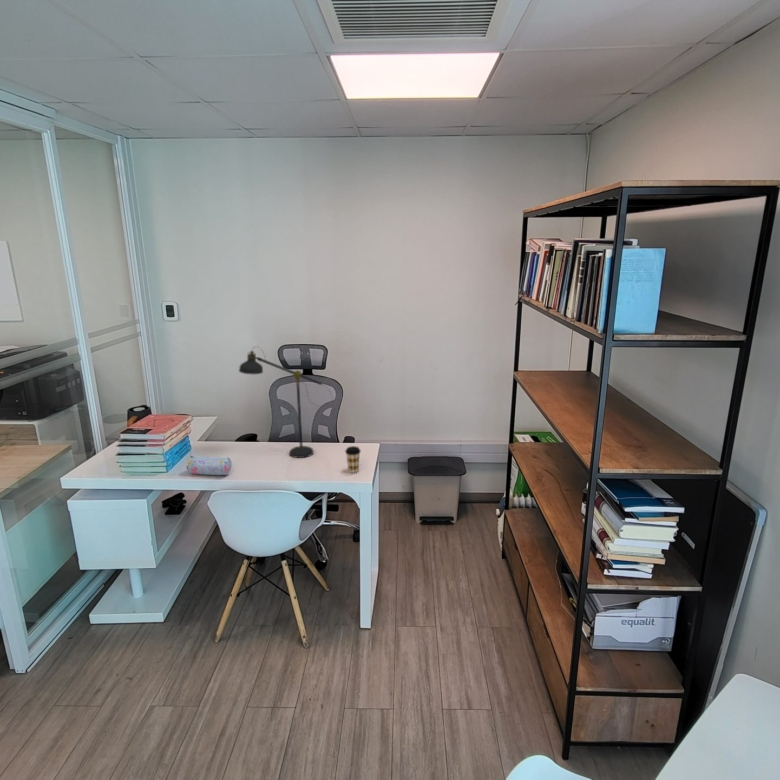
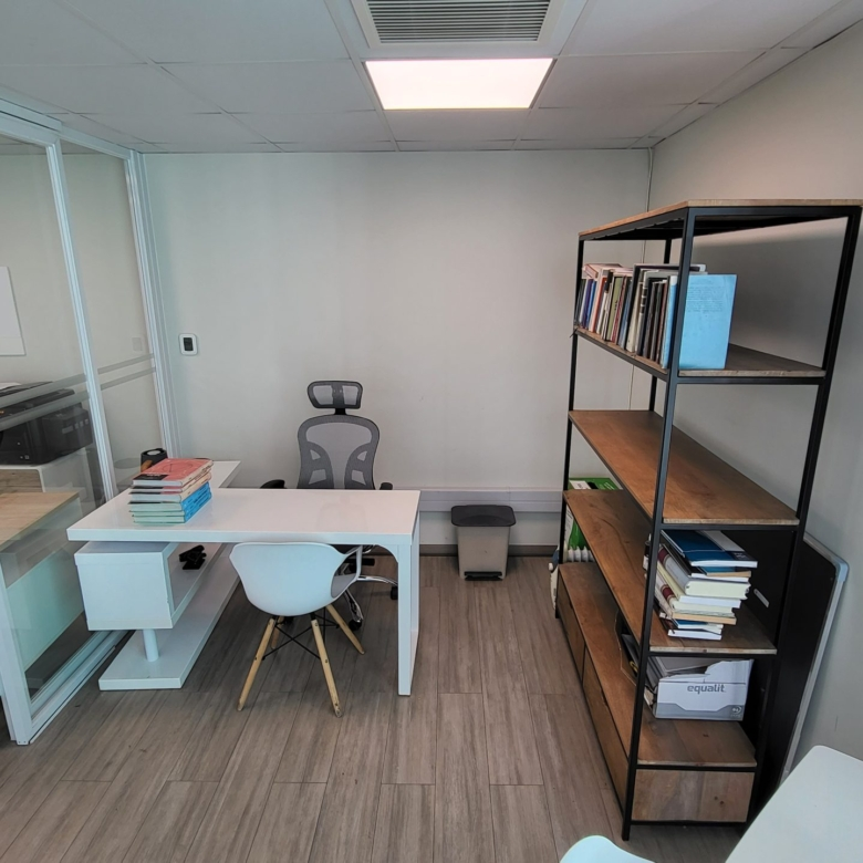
- pencil case [186,455,233,476]
- desk lamp [238,345,334,459]
- coffee cup [344,445,362,474]
